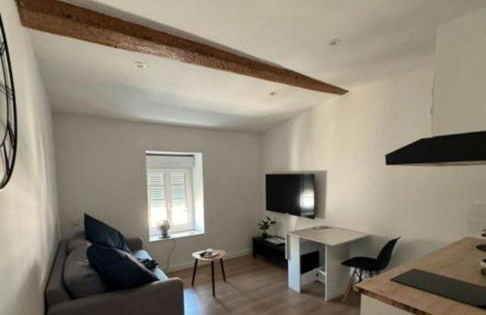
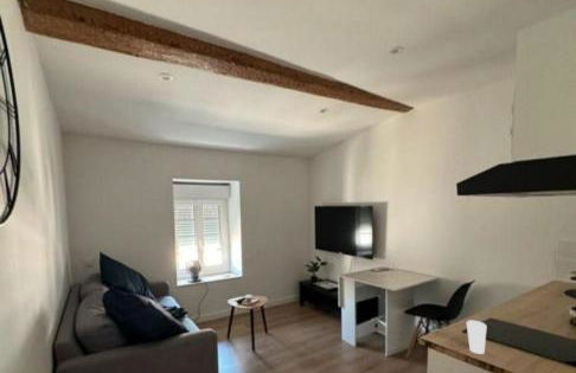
+ cup [466,320,487,355]
